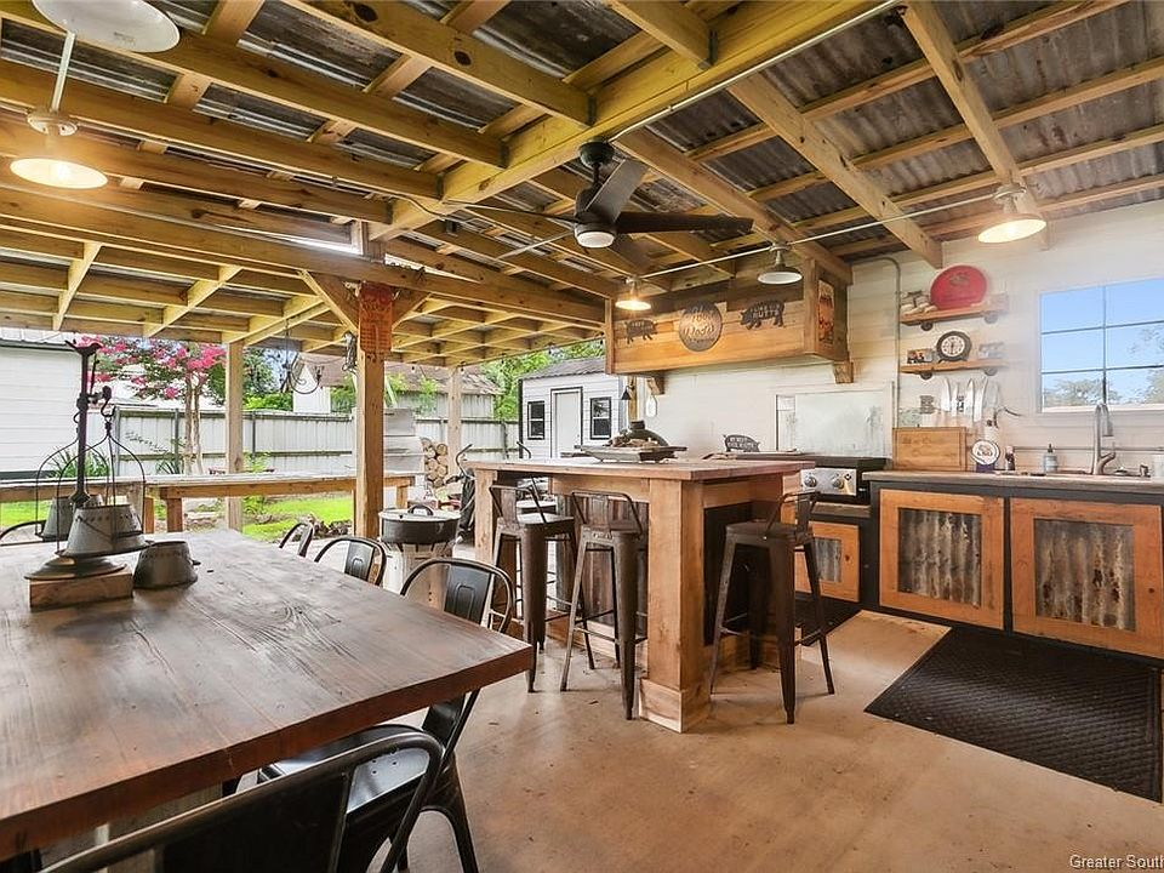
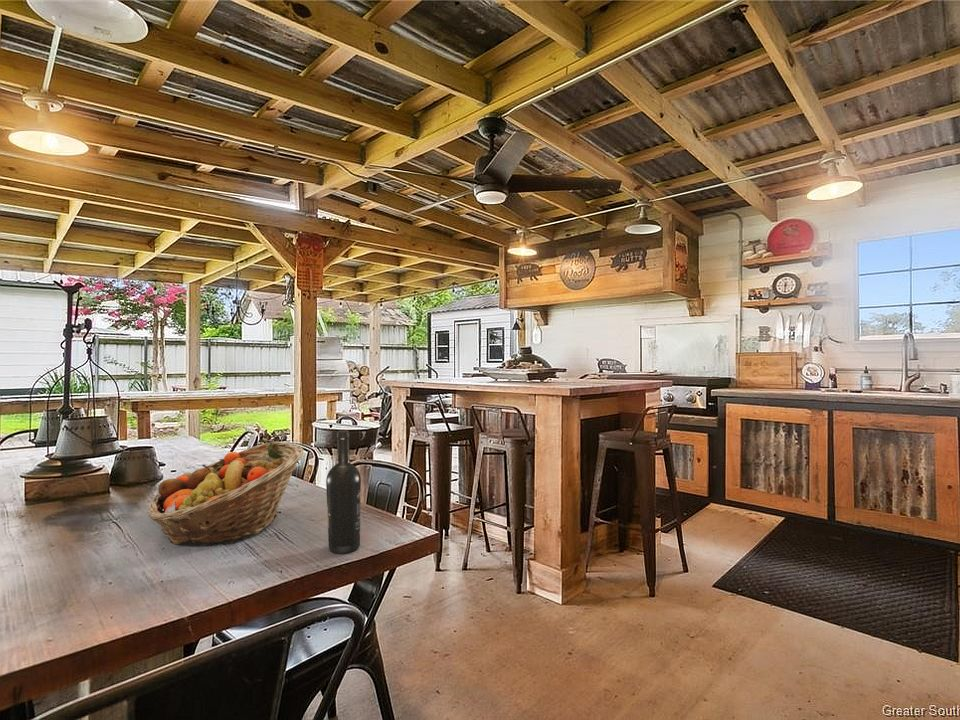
+ fruit basket [148,441,305,547]
+ wine bottle [325,429,362,555]
